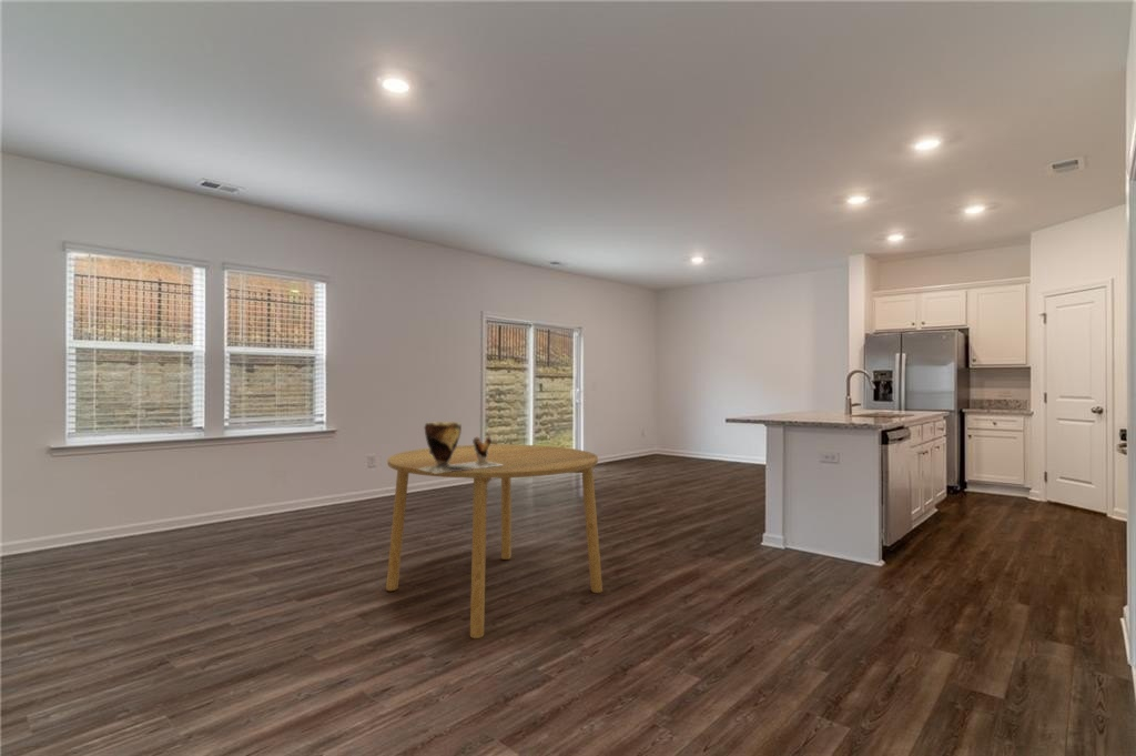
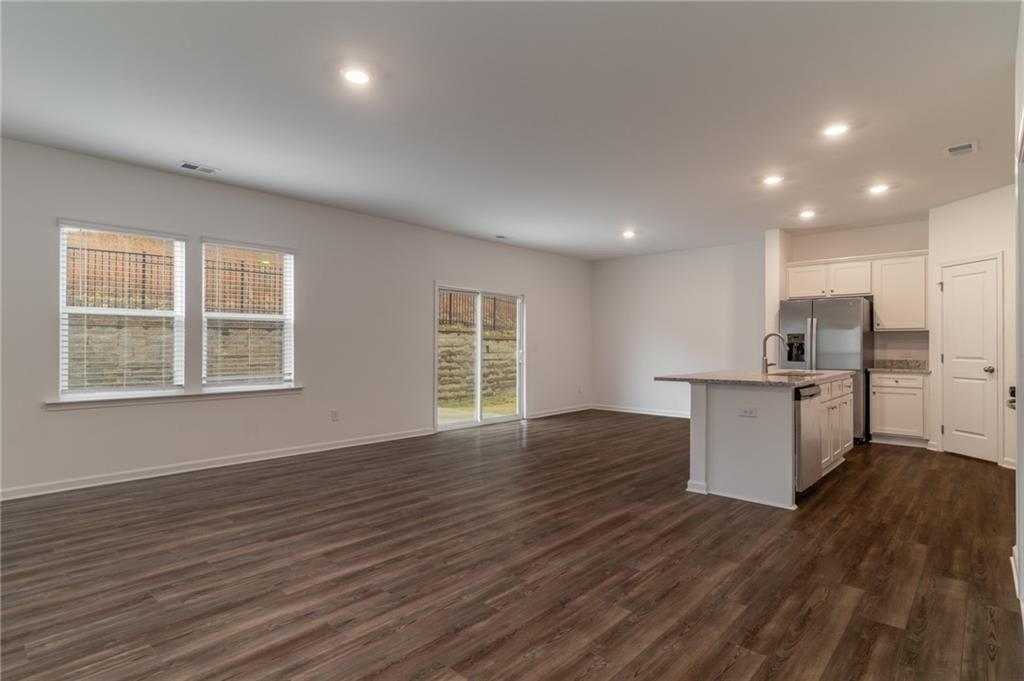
- clay pot [418,421,503,473]
- dining table [385,443,604,639]
